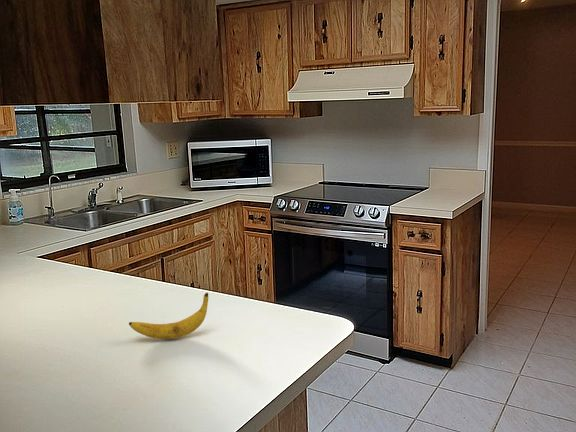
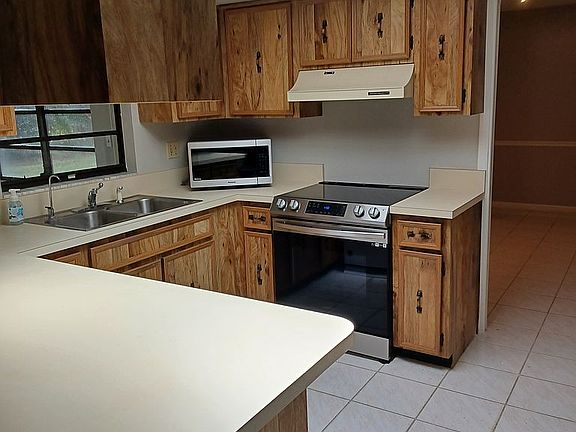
- banana [128,292,209,340]
